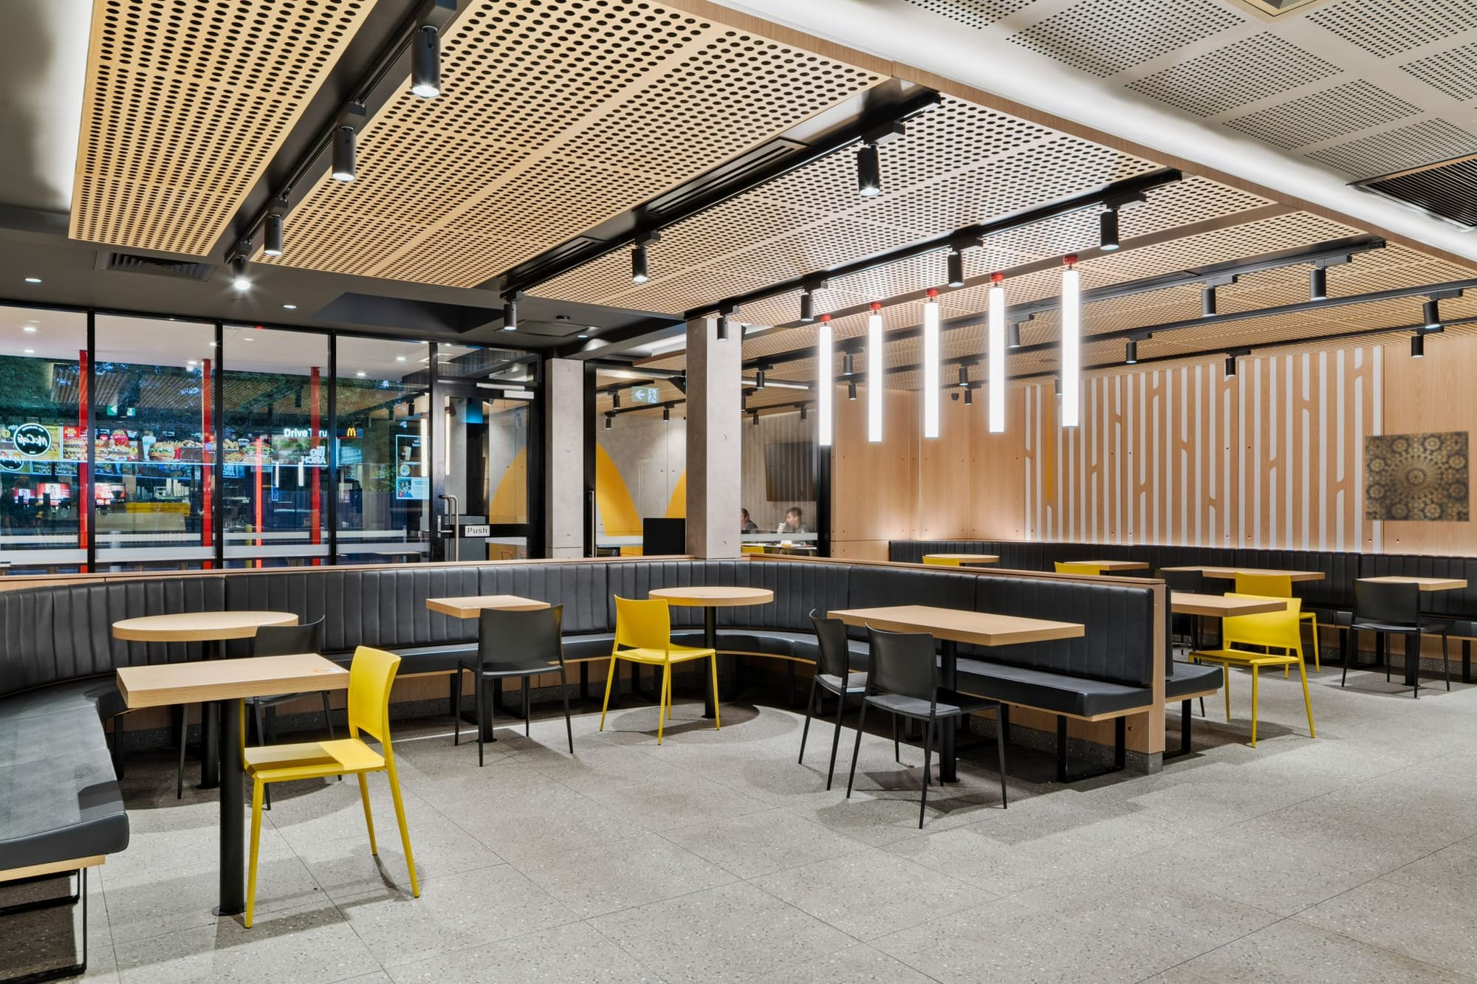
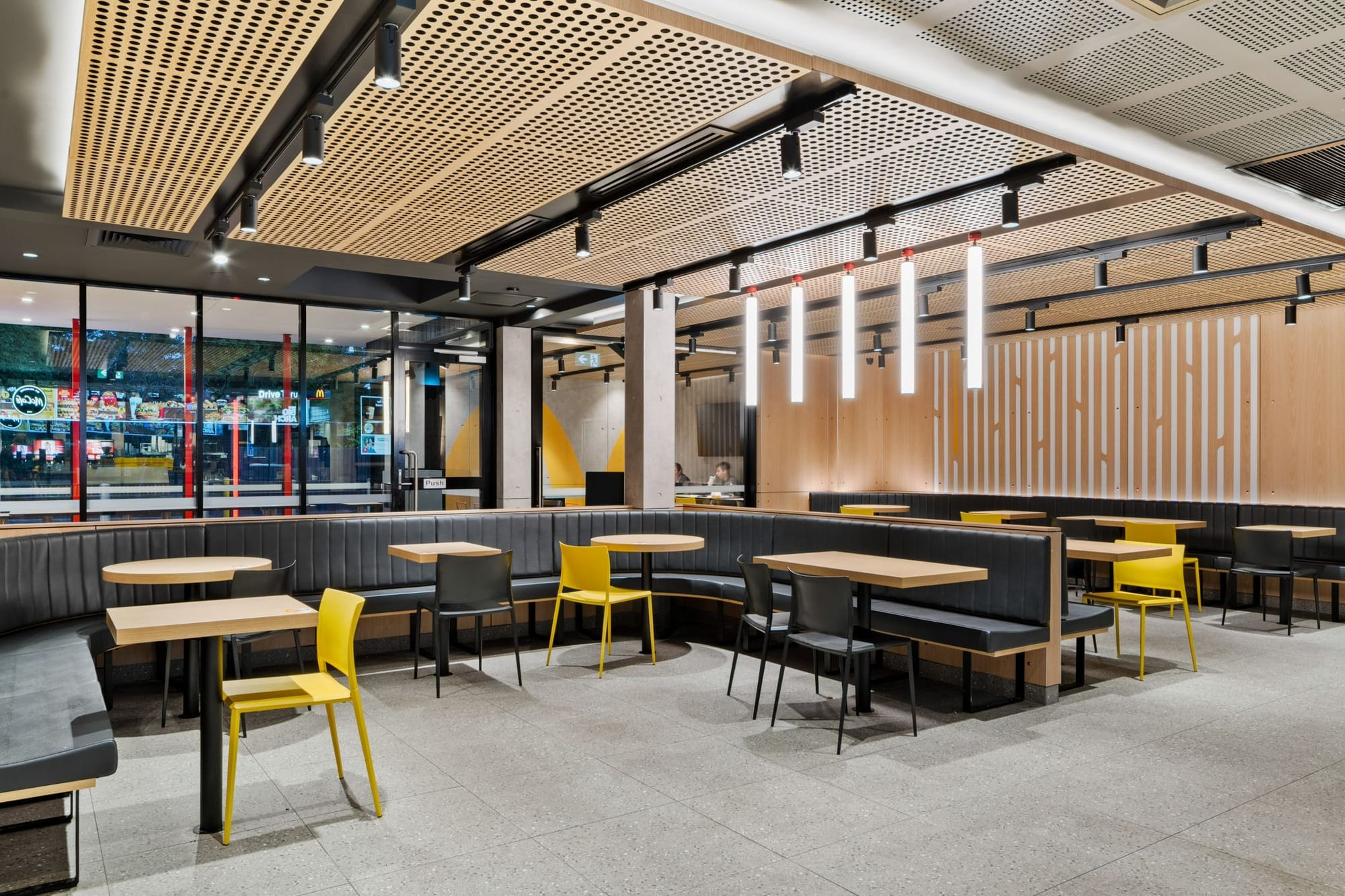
- wall art [1364,431,1470,523]
